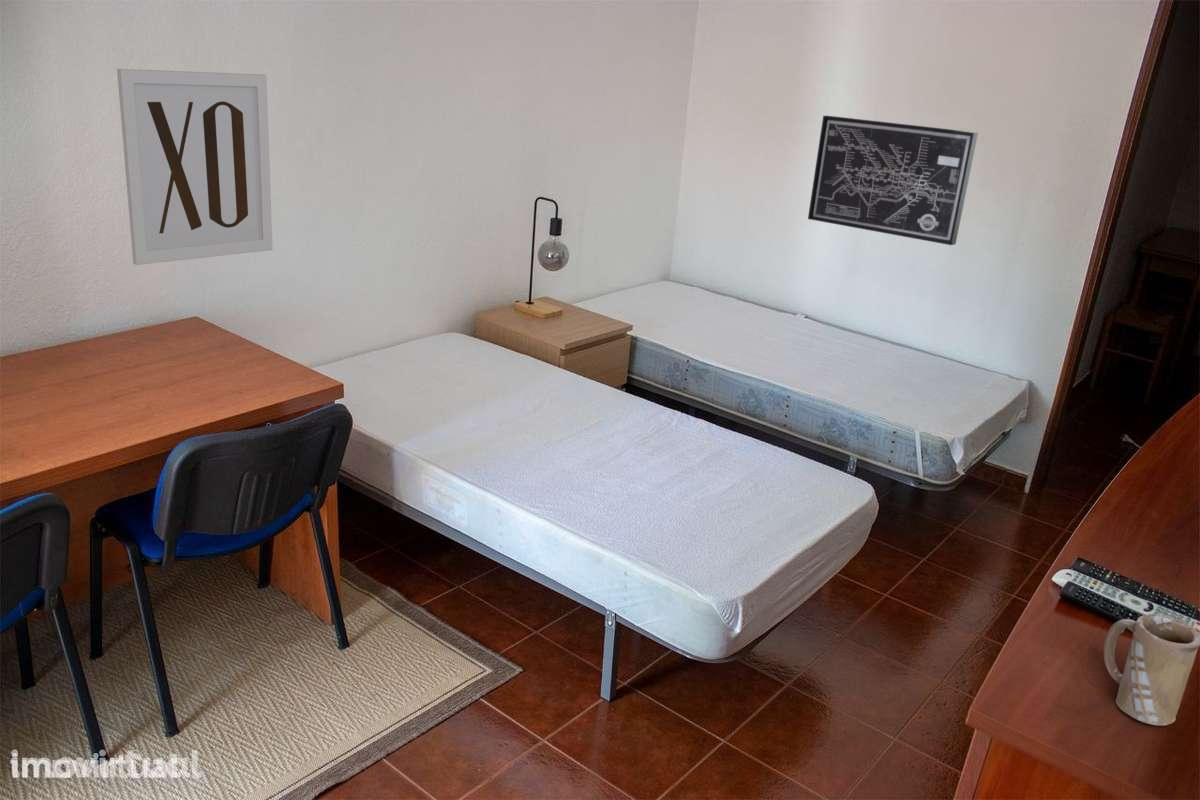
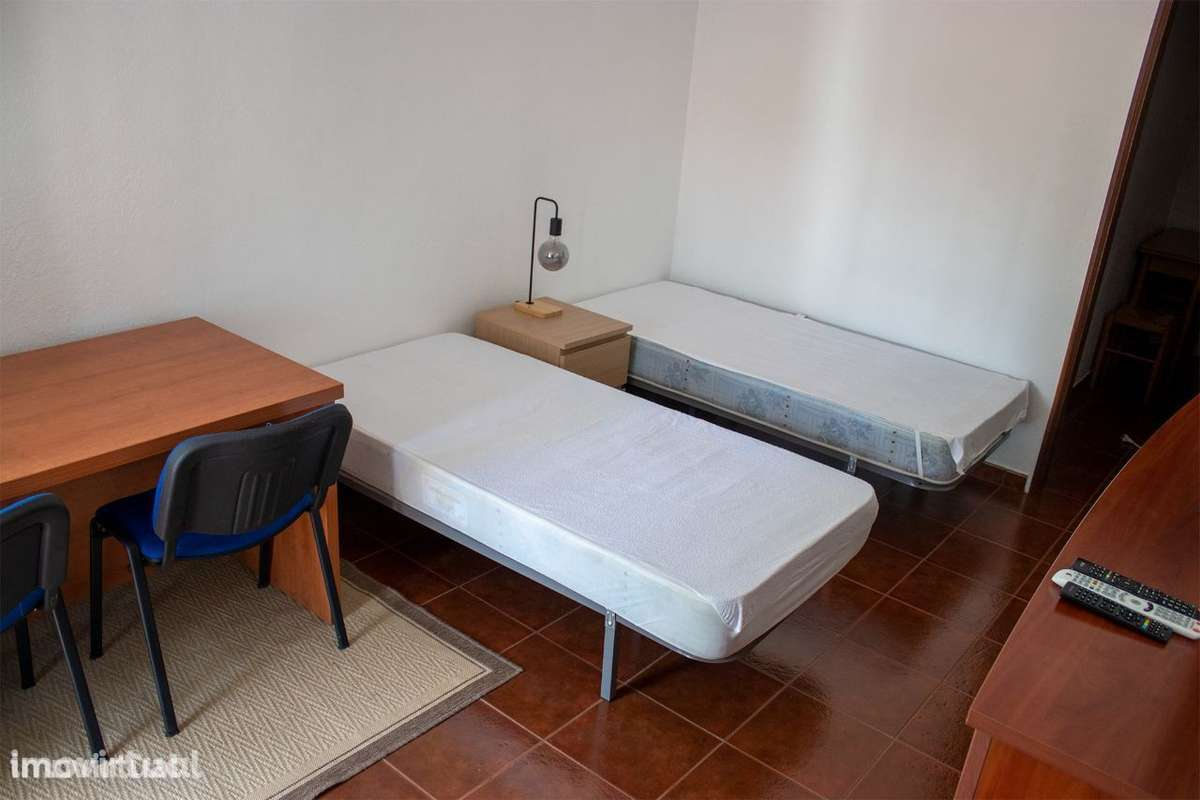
- mug [1103,613,1200,726]
- wall art [807,115,979,246]
- wall art [116,68,274,266]
